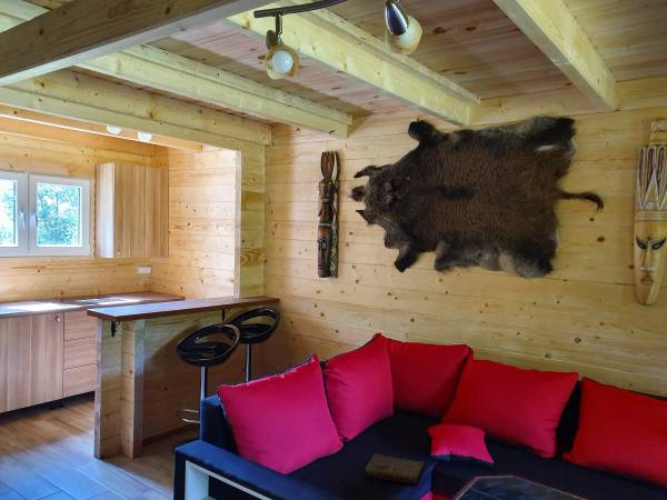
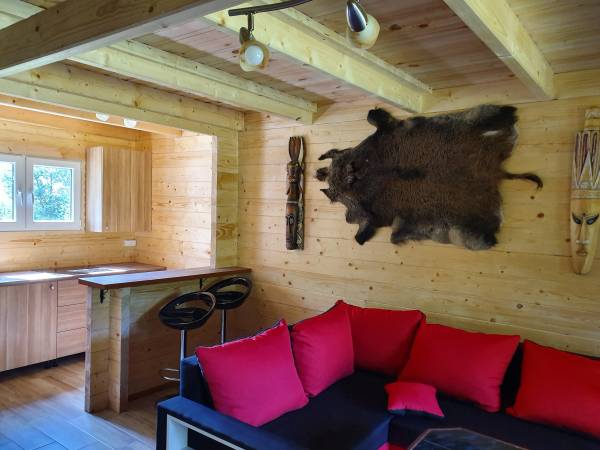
- book [364,453,426,486]
